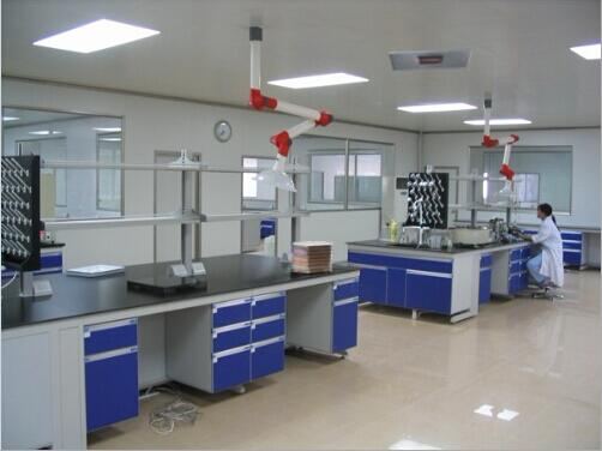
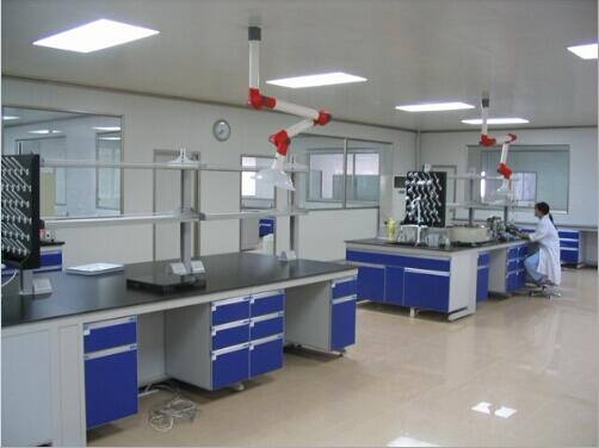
- book stack [290,240,335,275]
- ceiling vent [387,48,474,72]
